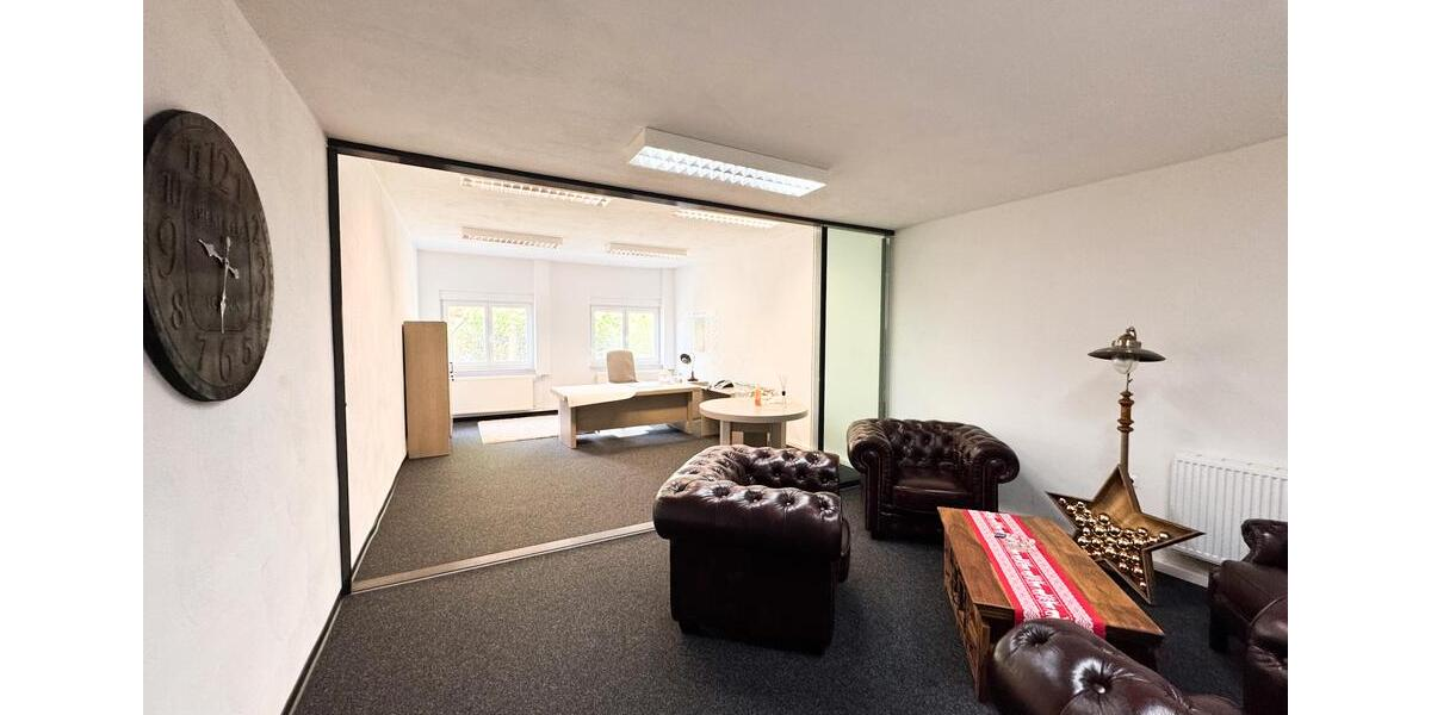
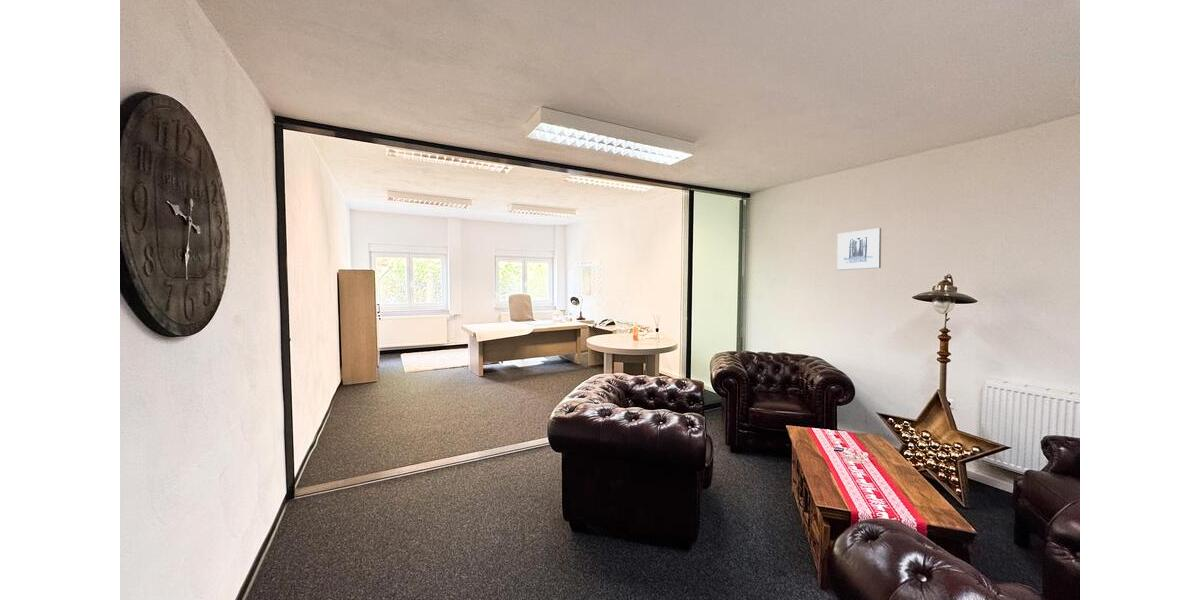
+ wall art [836,227,882,271]
